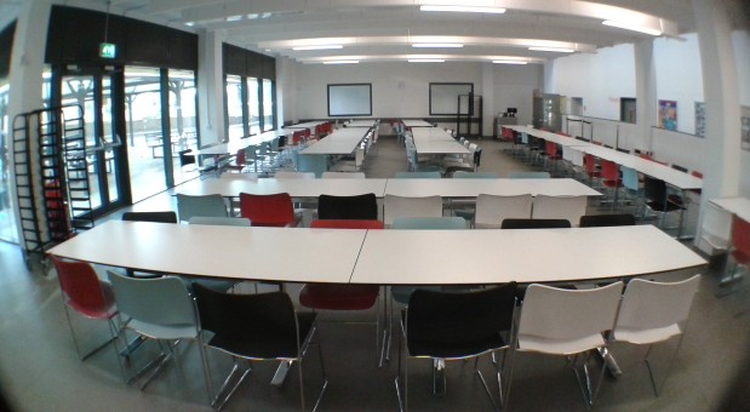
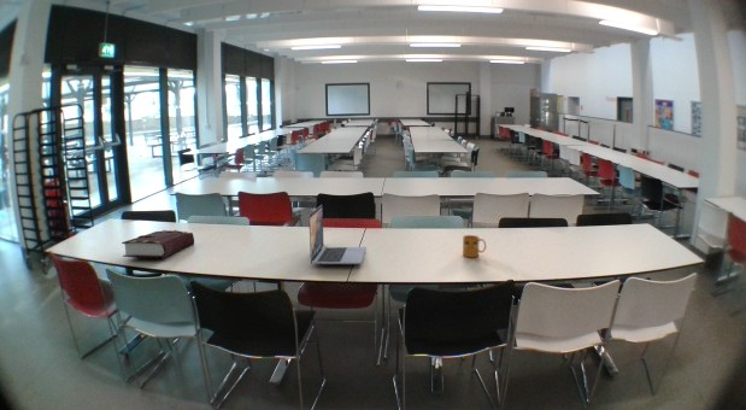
+ book [121,229,195,259]
+ laptop [309,204,368,265]
+ mug [462,234,487,258]
